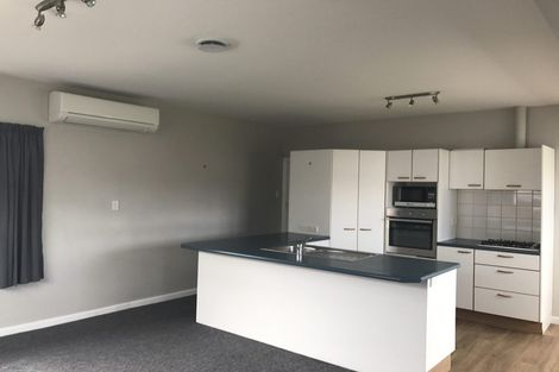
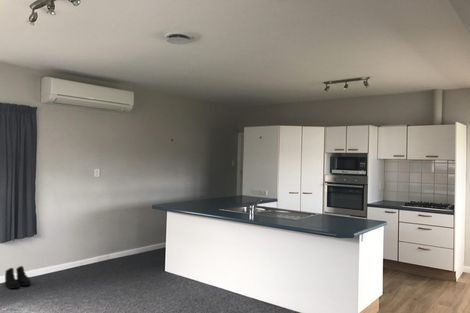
+ boots [4,265,32,290]
